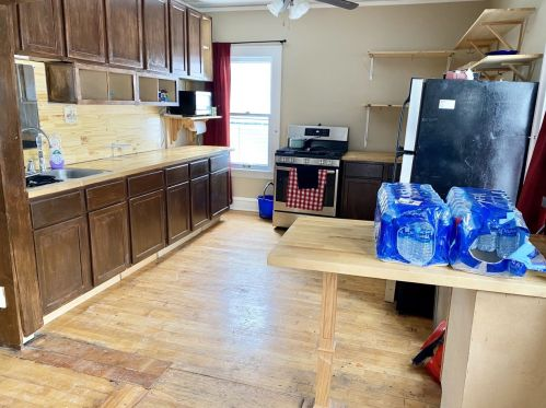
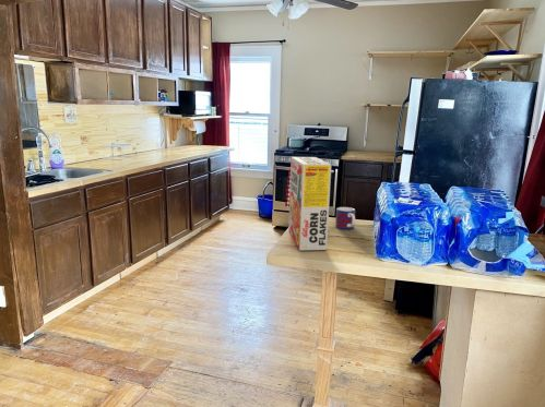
+ mug [334,206,356,230]
+ cereal box [287,156,332,251]
